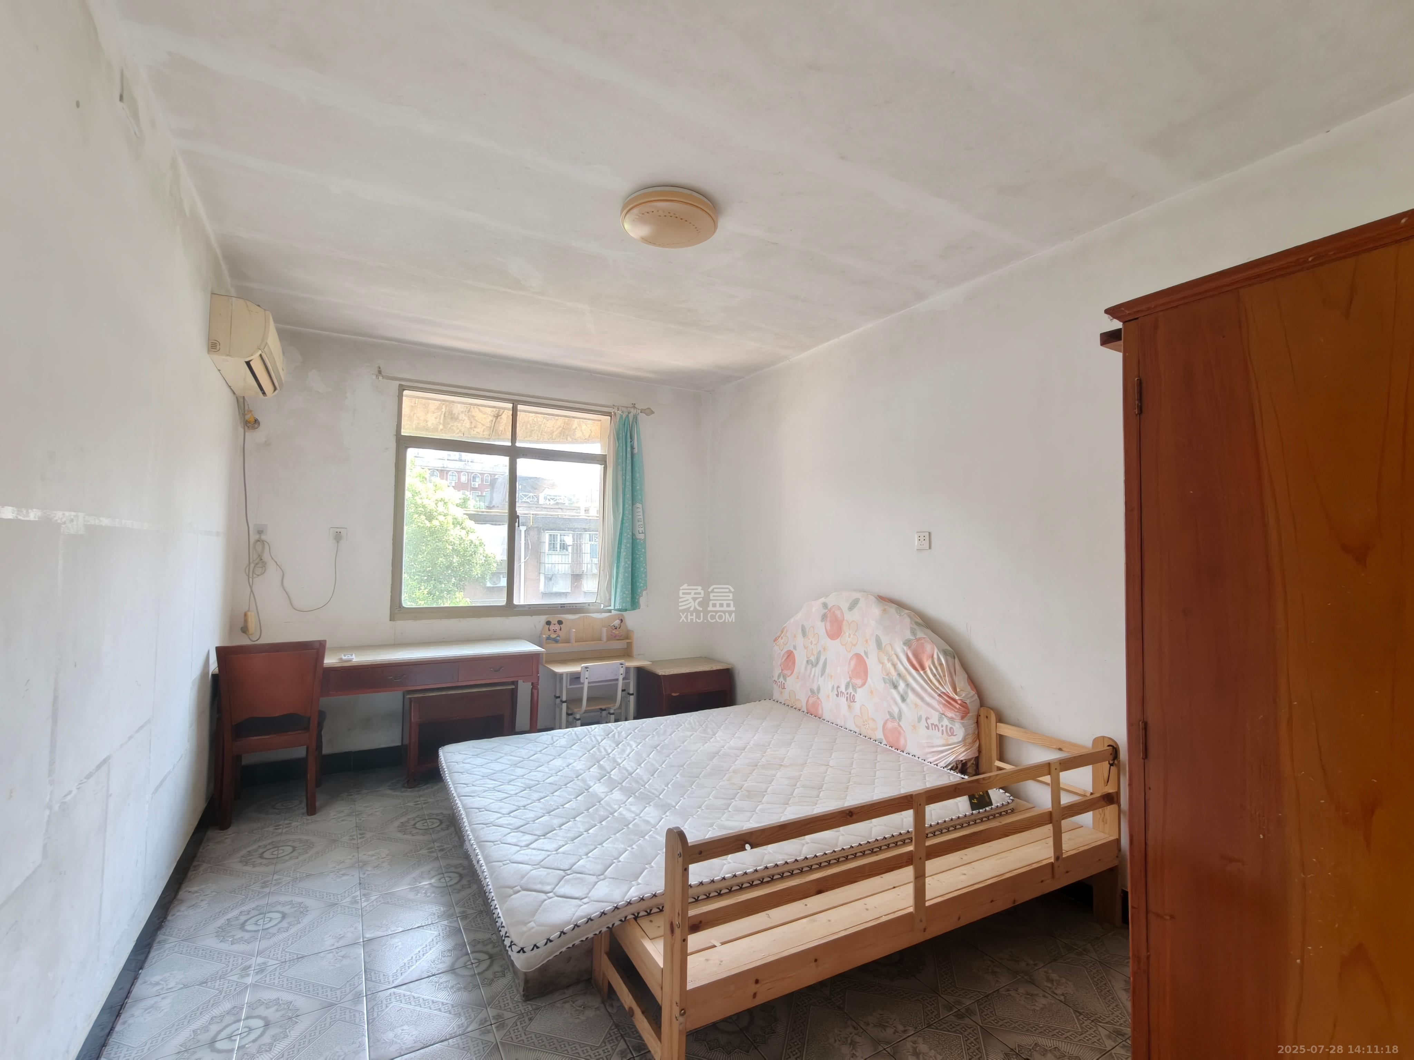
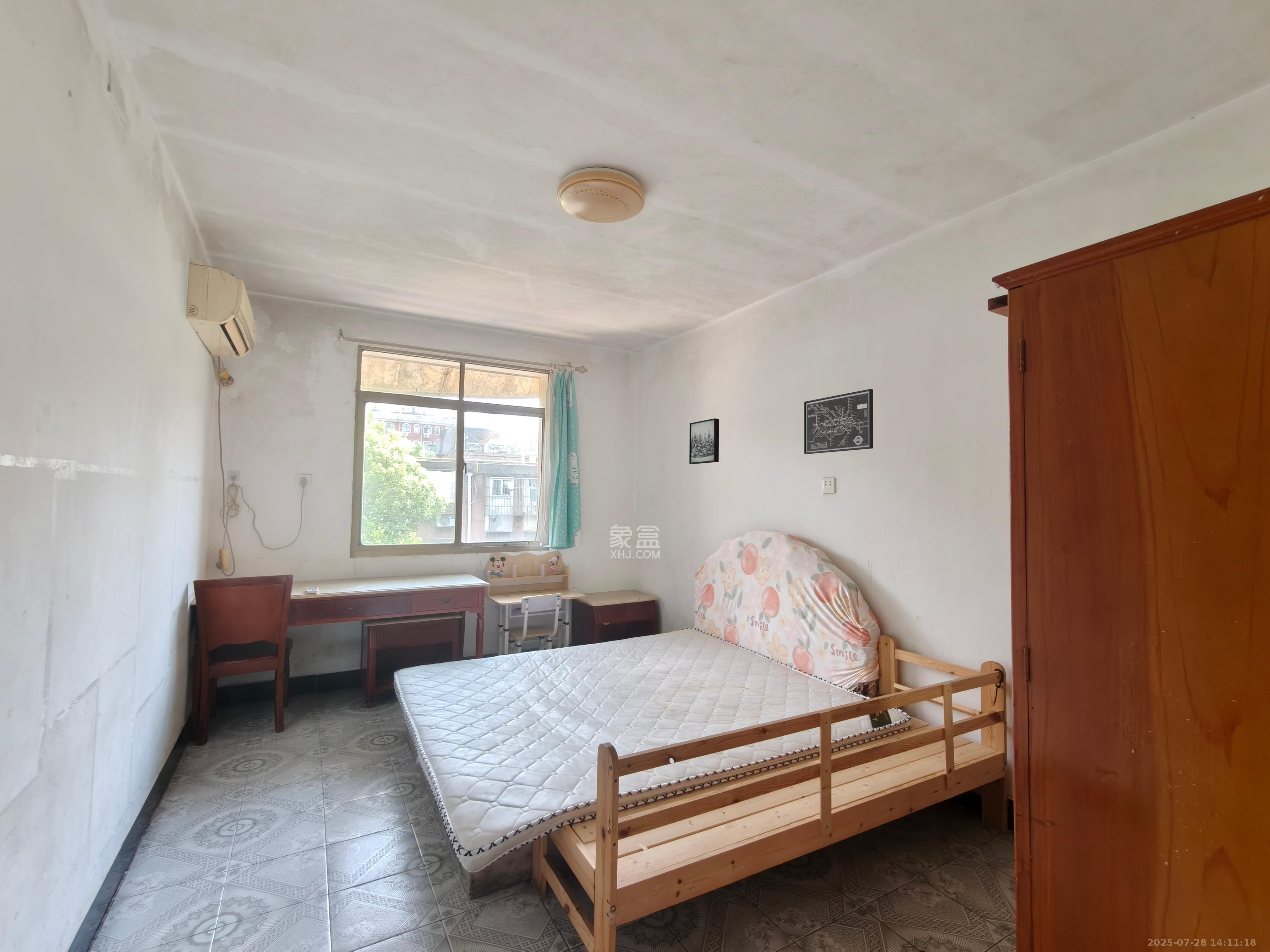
+ wall art [804,389,873,454]
+ wall art [689,418,719,464]
